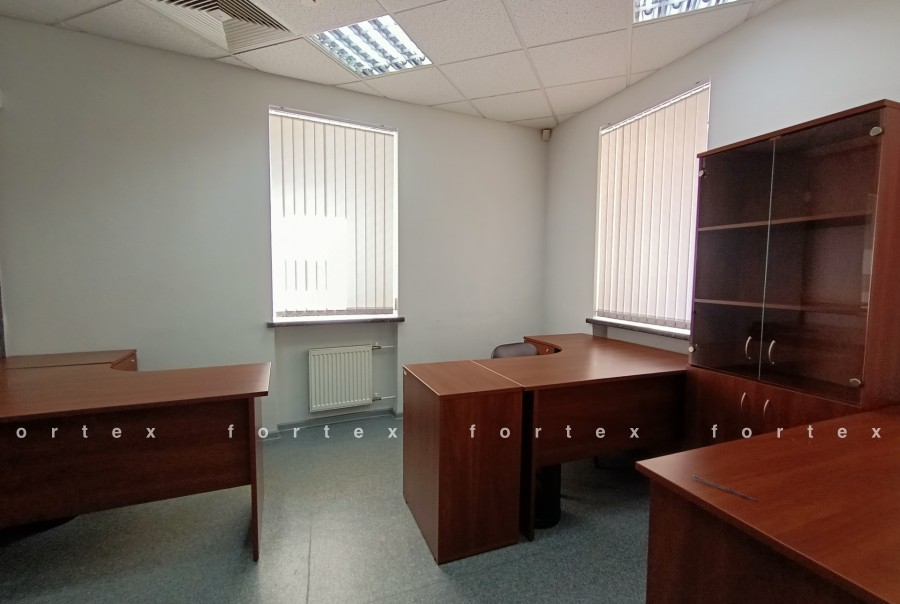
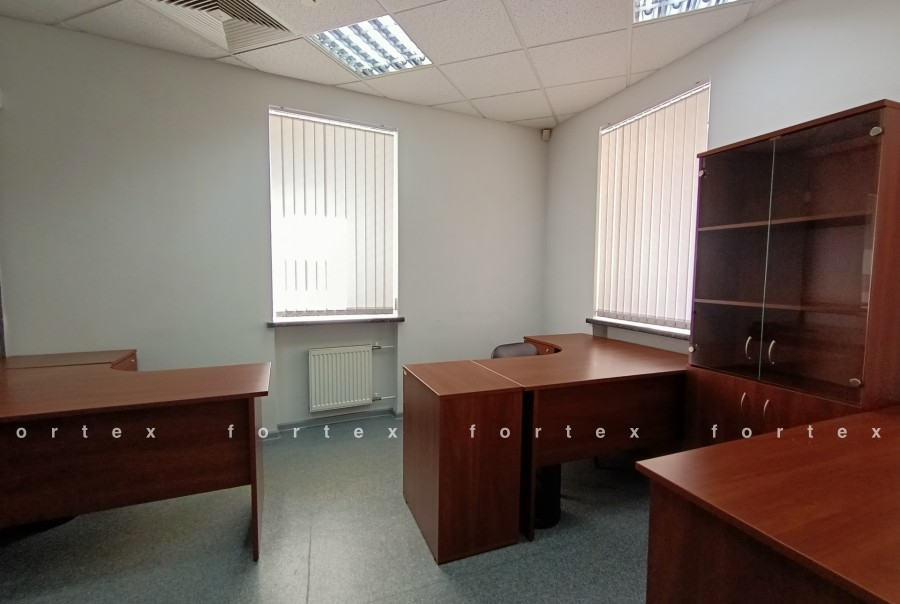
- pen [690,474,757,502]
